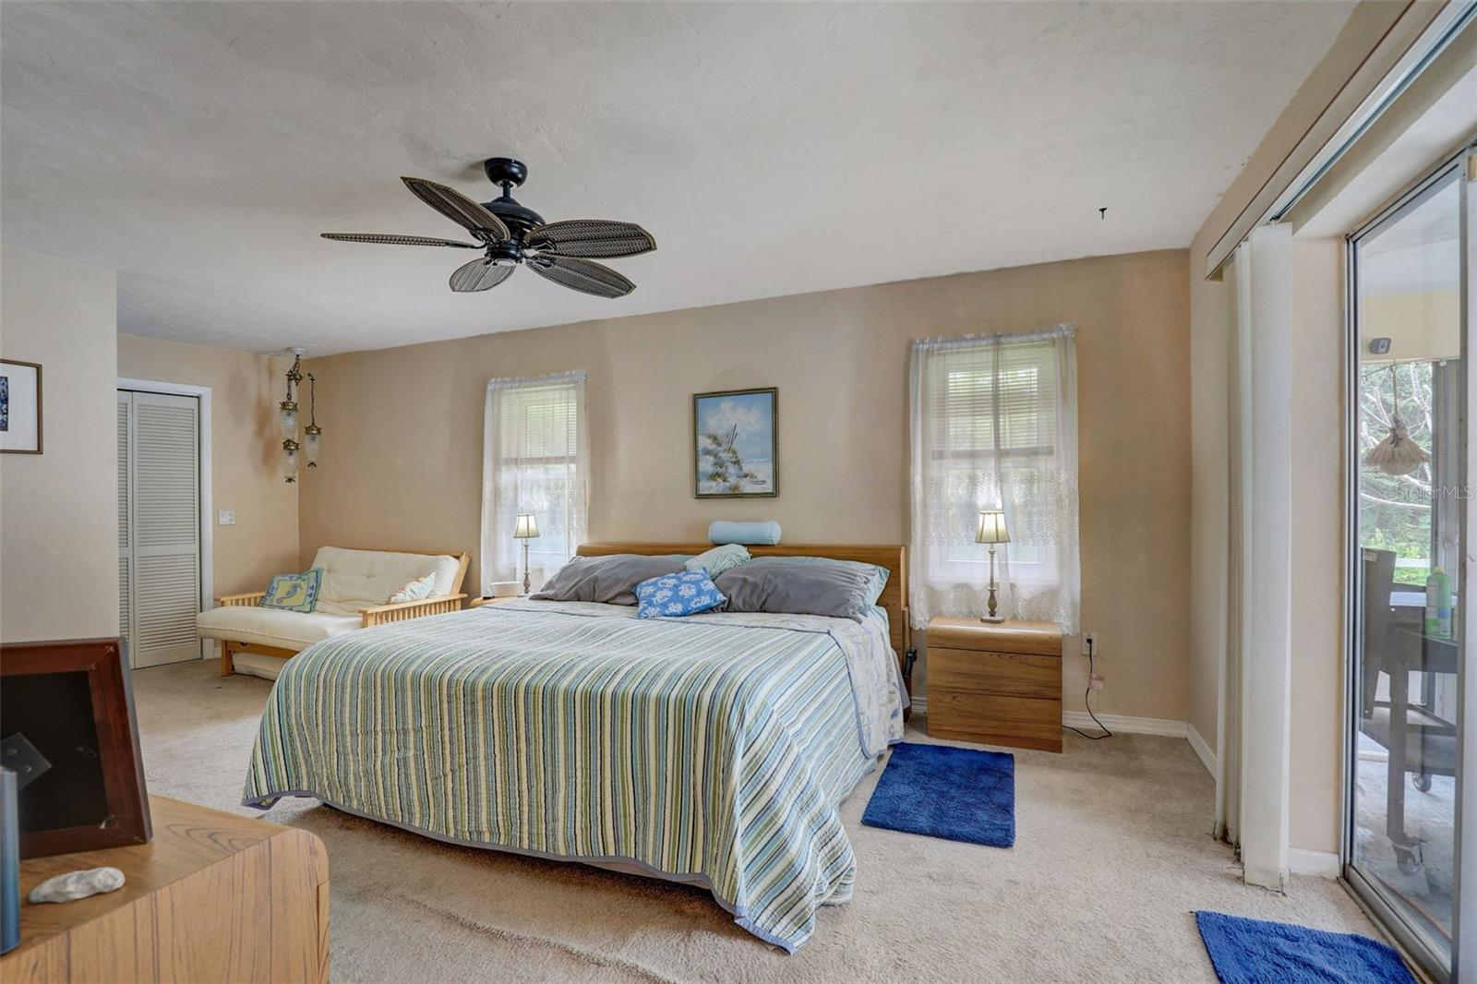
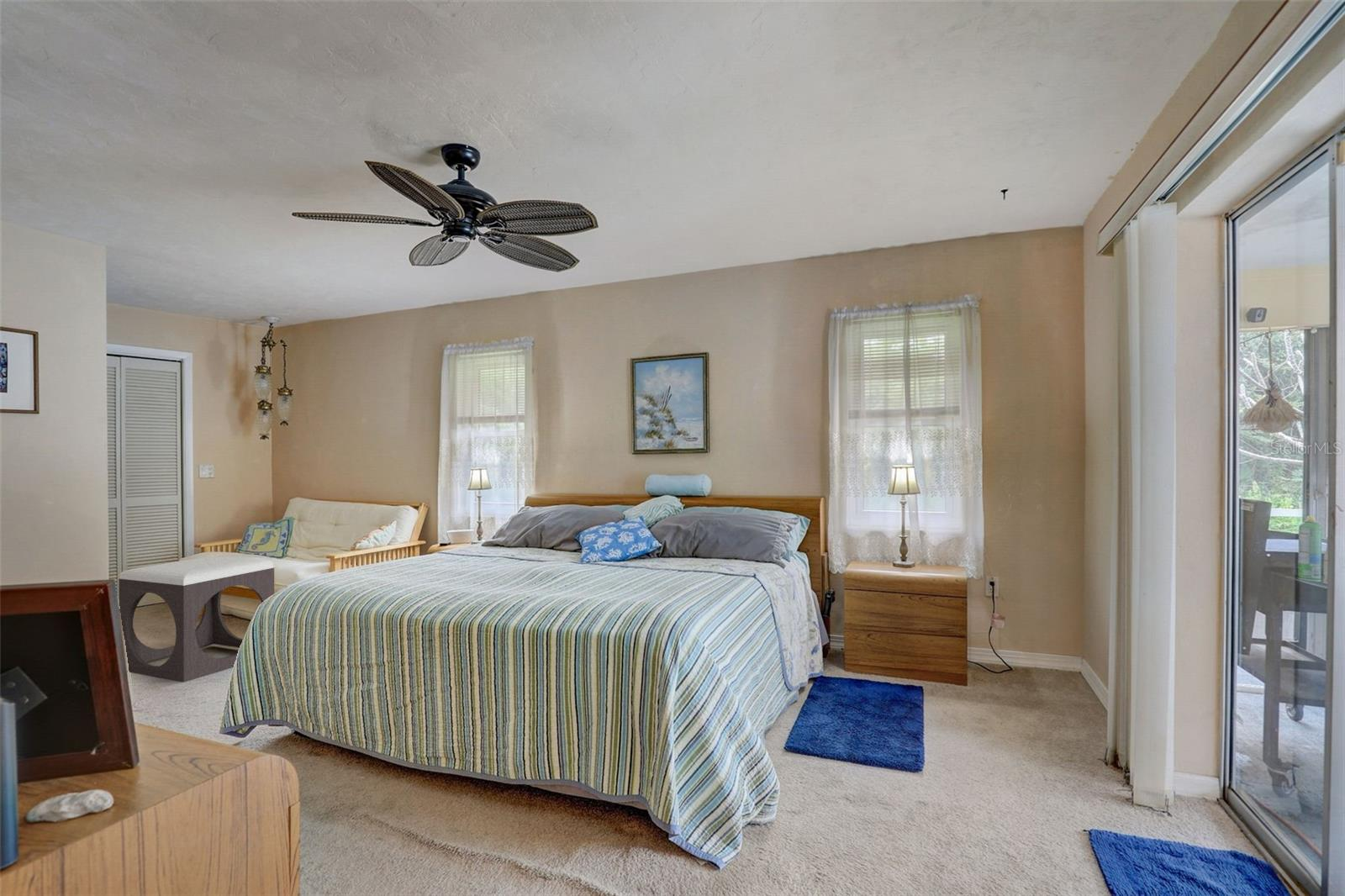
+ footstool [118,555,275,683]
